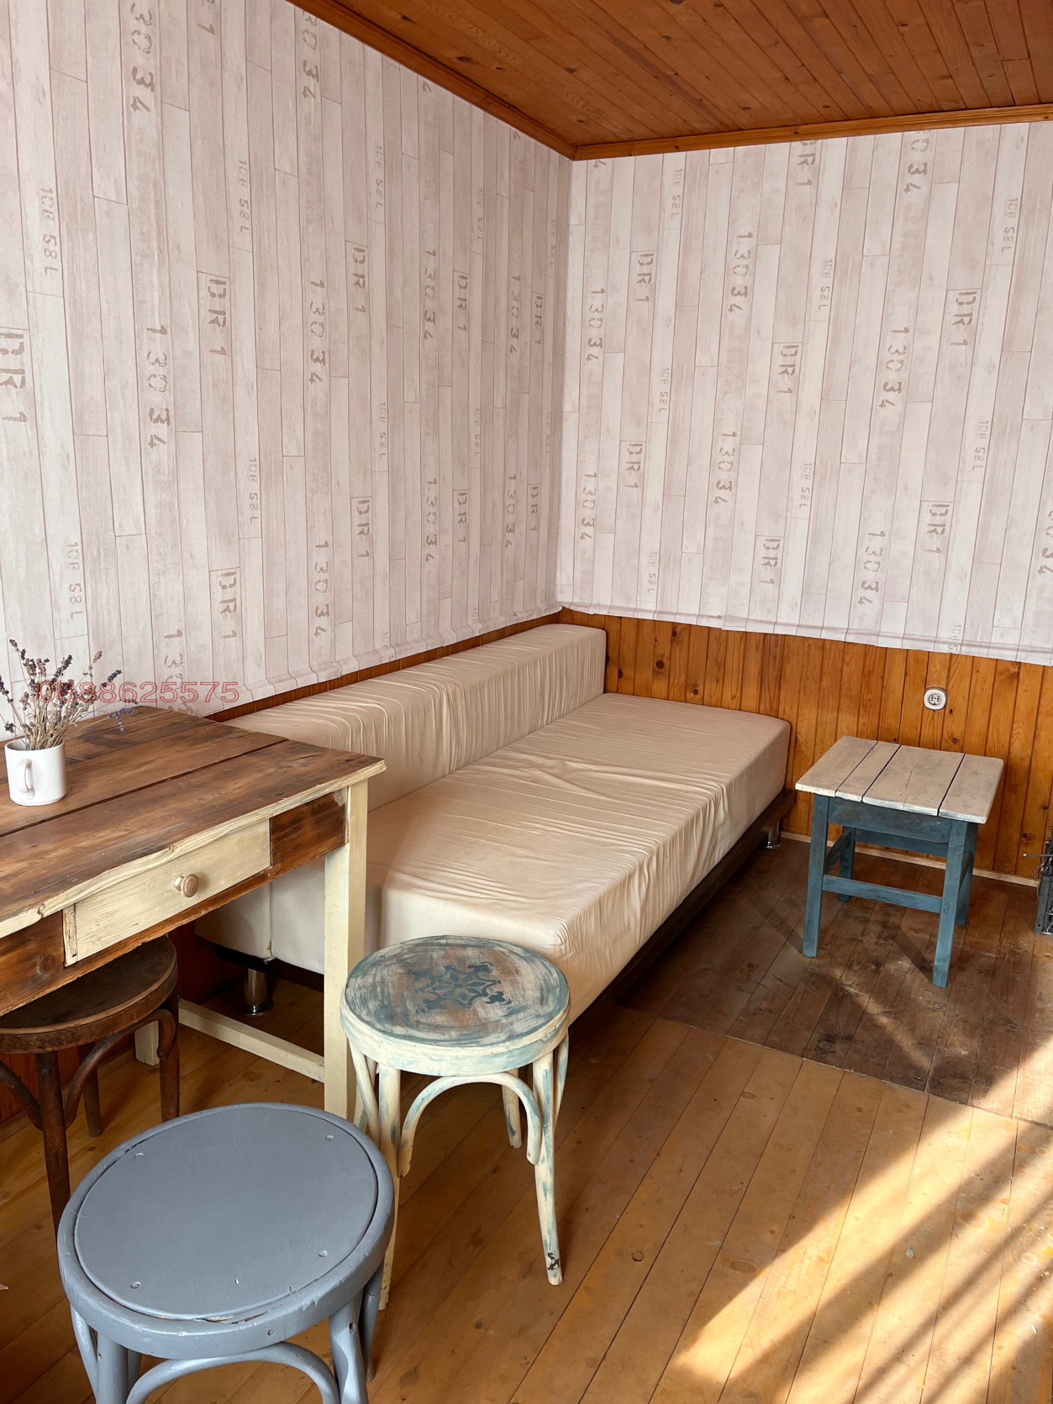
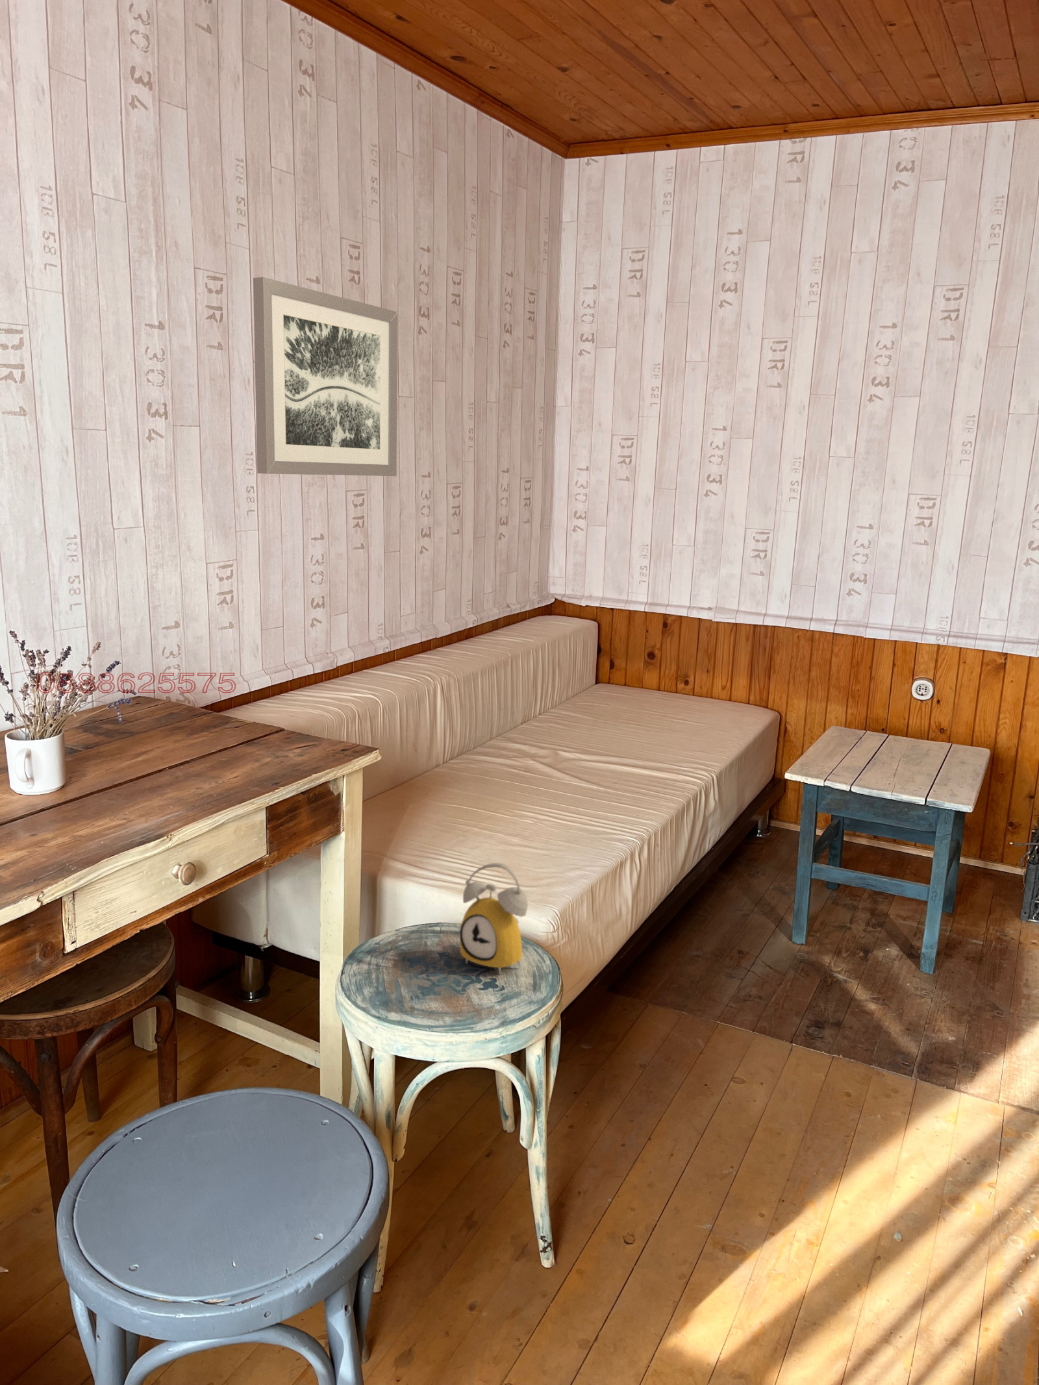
+ alarm clock [459,862,528,976]
+ wall art [252,276,398,477]
